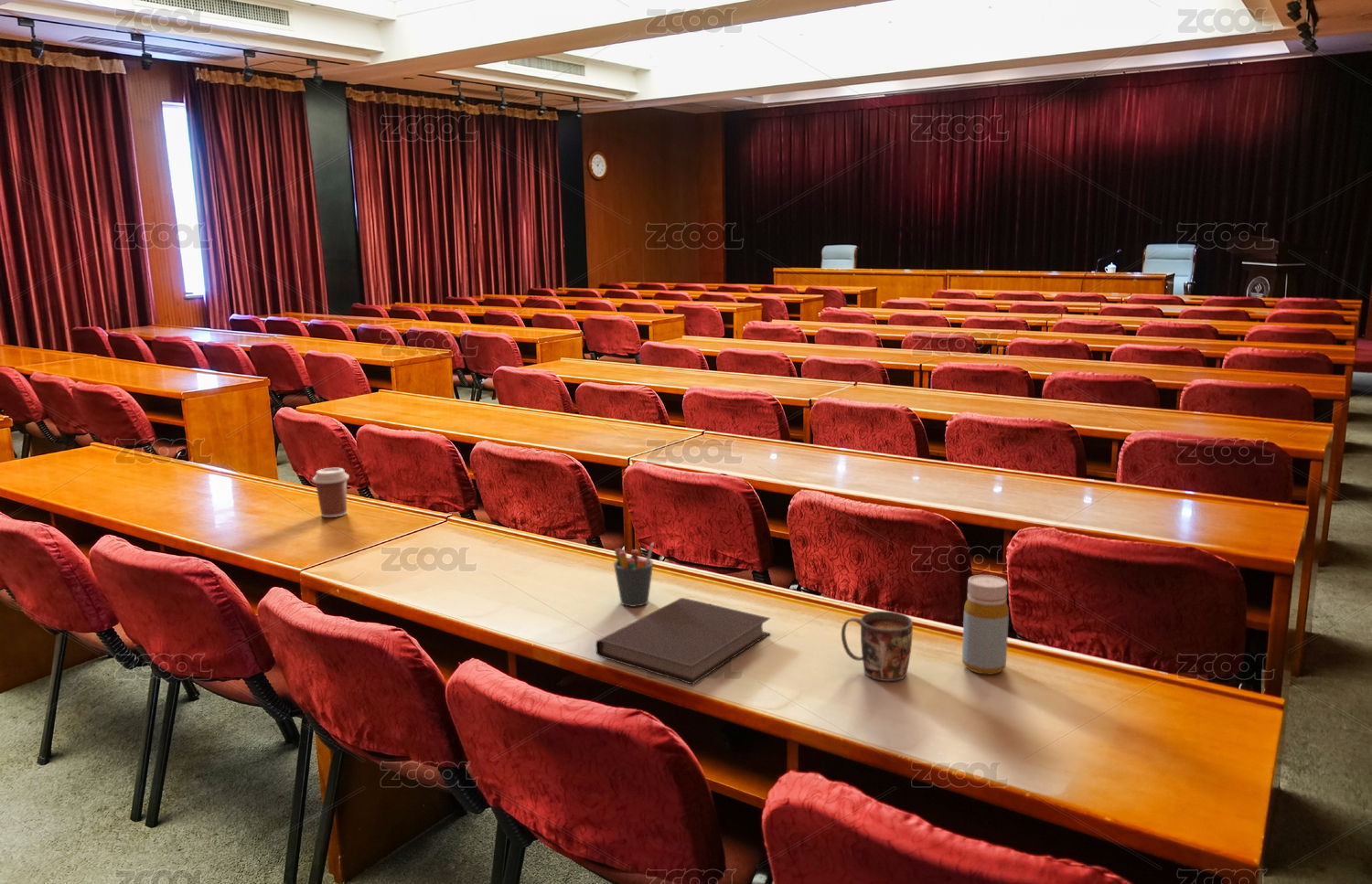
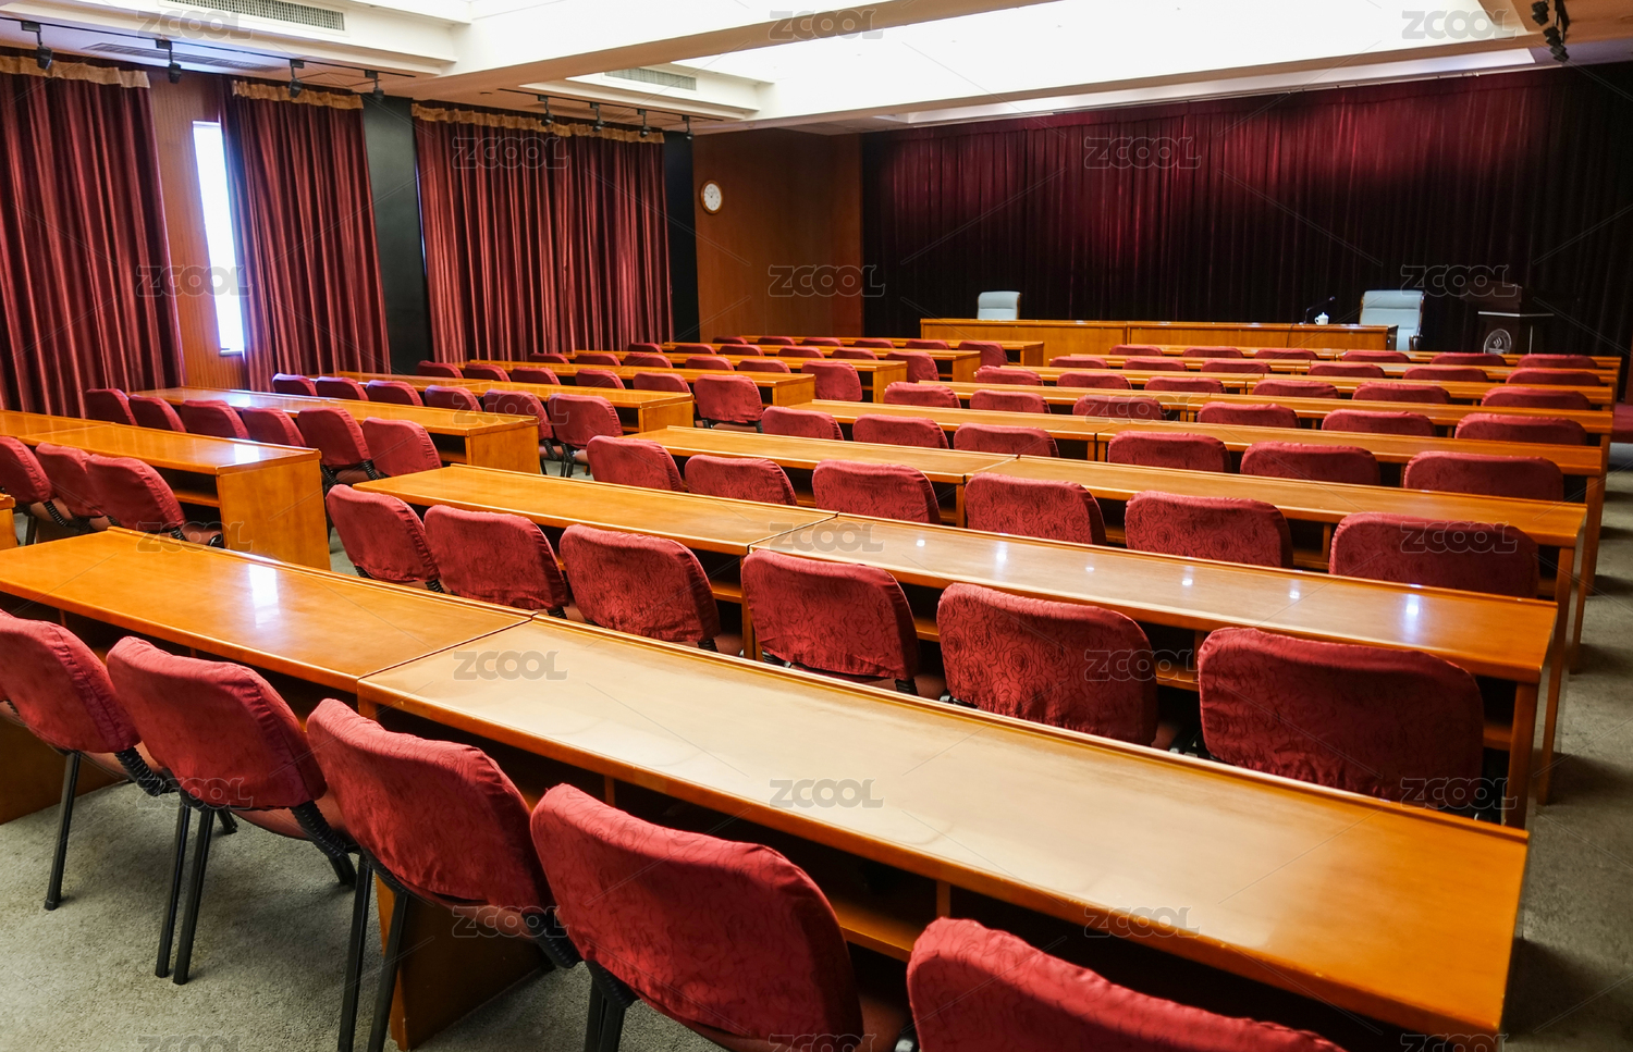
- notebook [595,597,771,685]
- mug [841,611,914,682]
- pen holder [613,542,655,608]
- bottle [961,574,1010,676]
- coffee cup [312,467,350,518]
